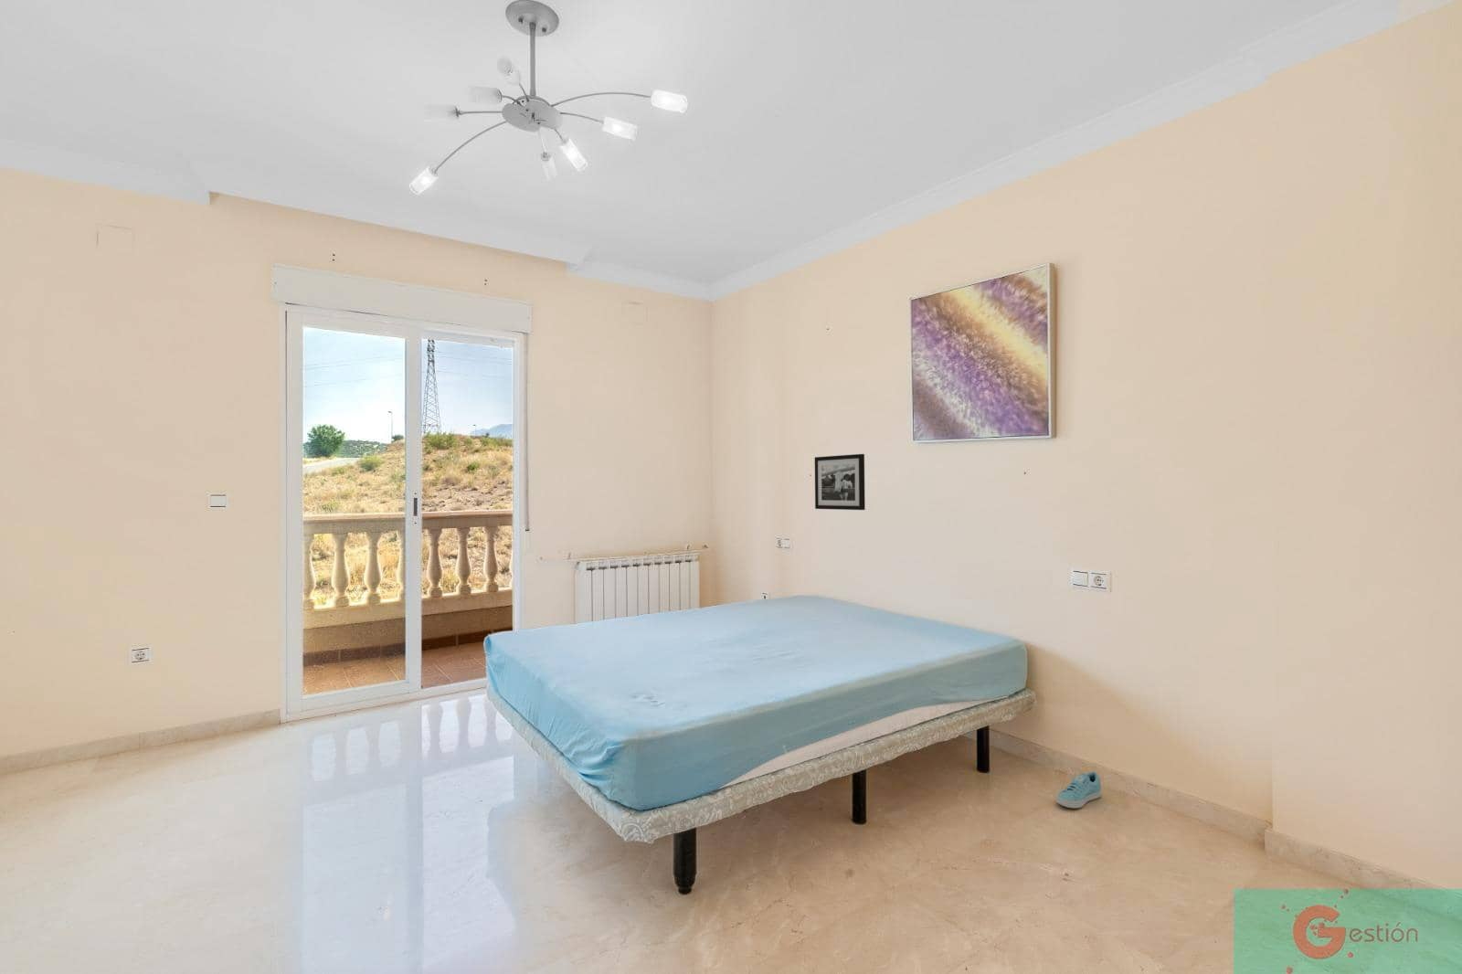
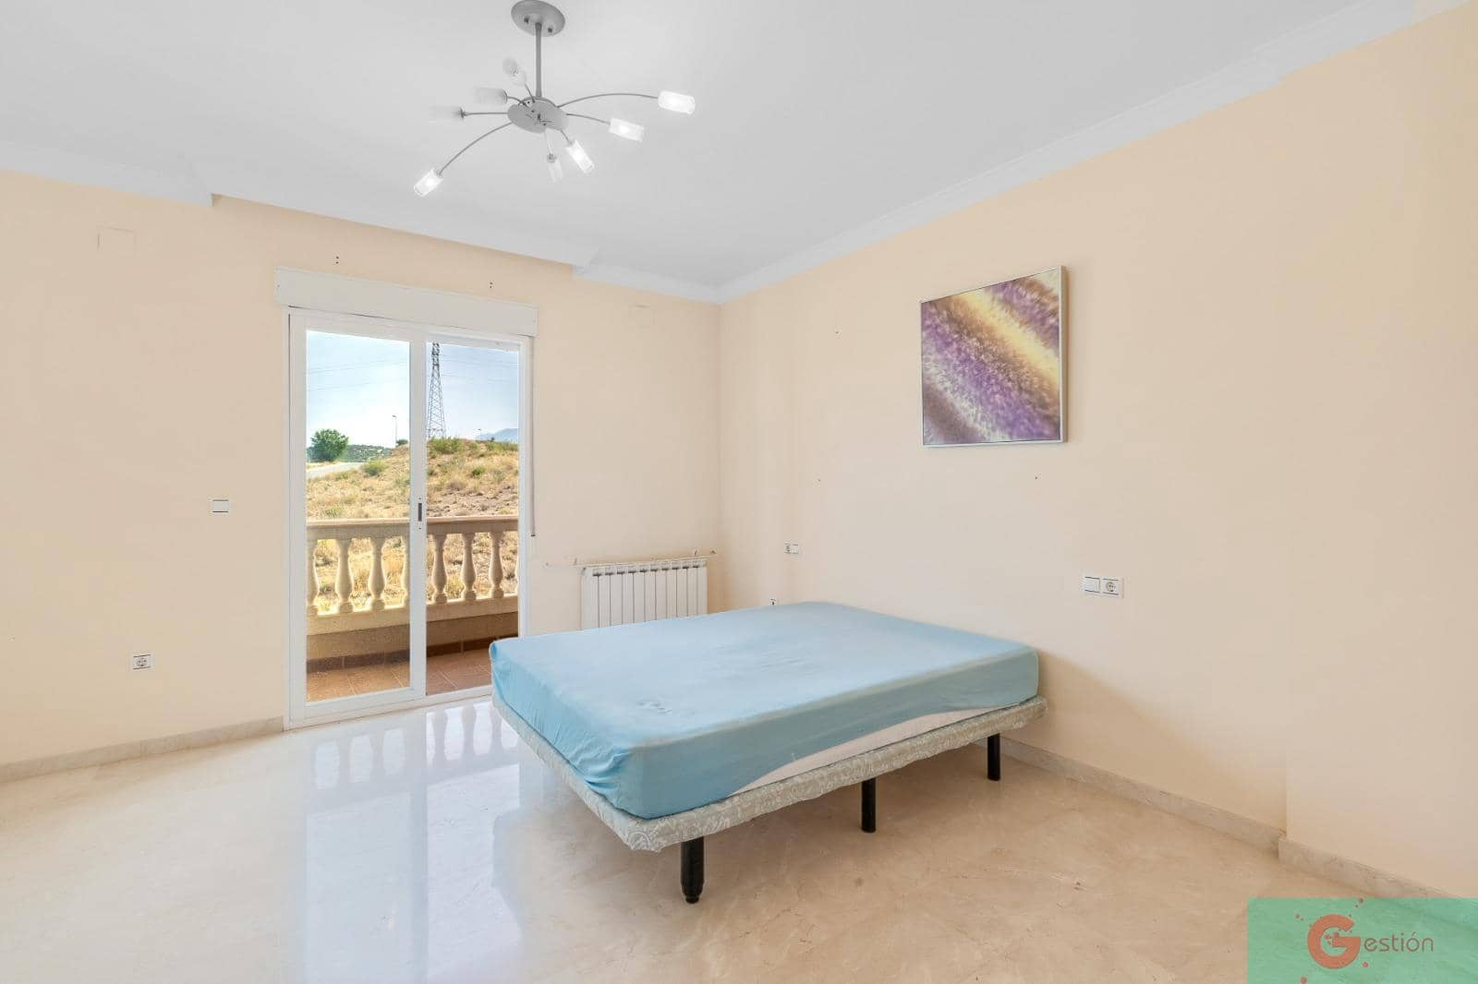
- picture frame [814,453,866,511]
- sneaker [1055,771,1102,810]
